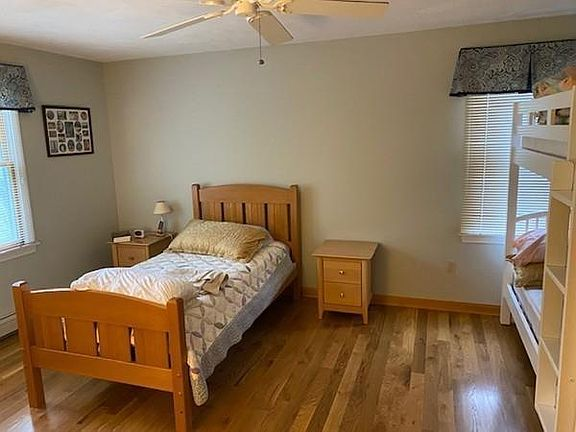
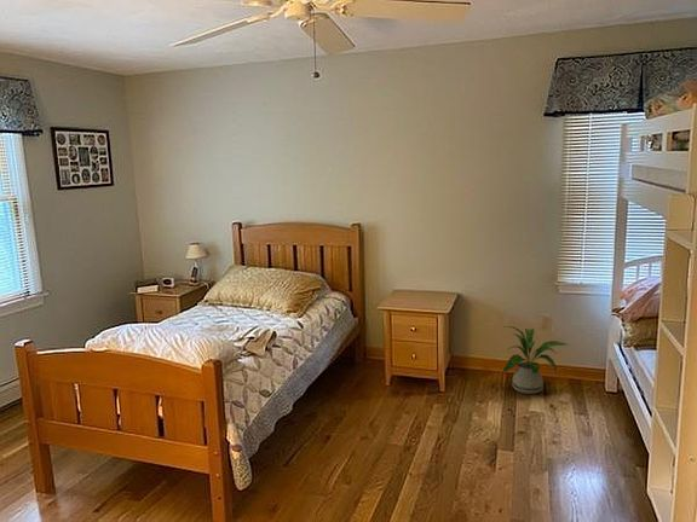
+ house plant [501,325,570,395]
